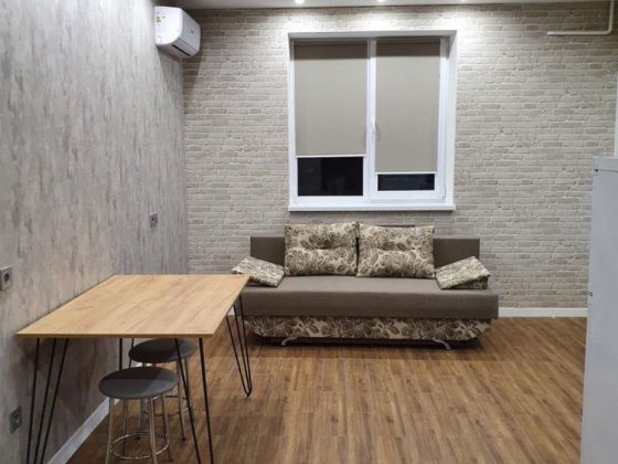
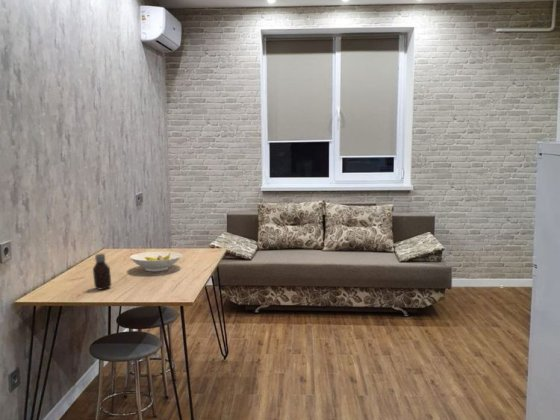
+ bowl [129,251,183,272]
+ bottle [92,253,112,290]
